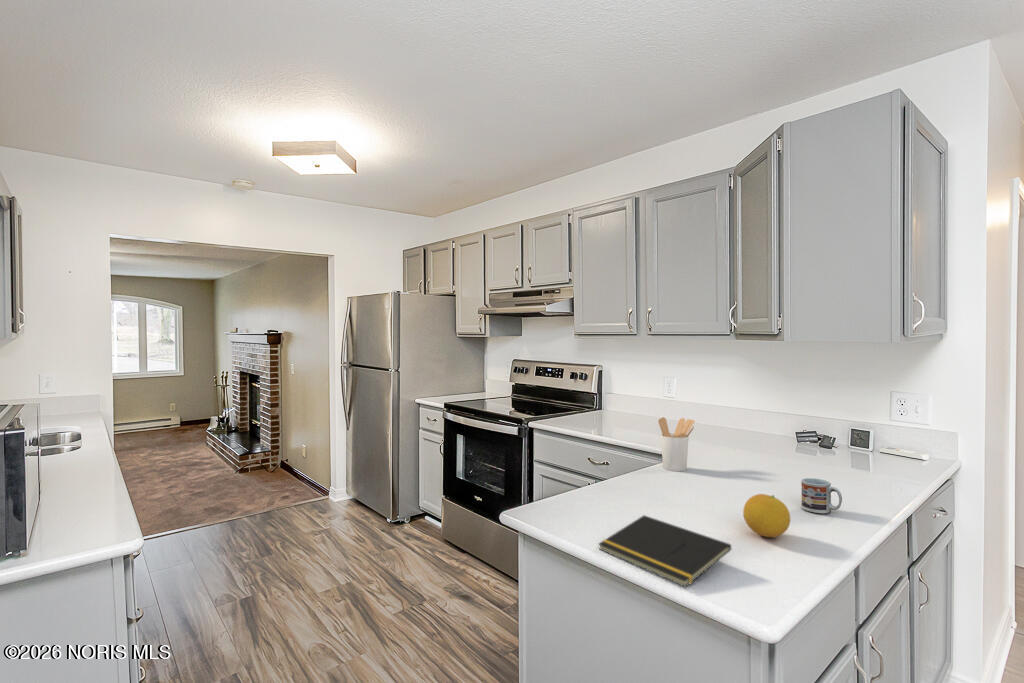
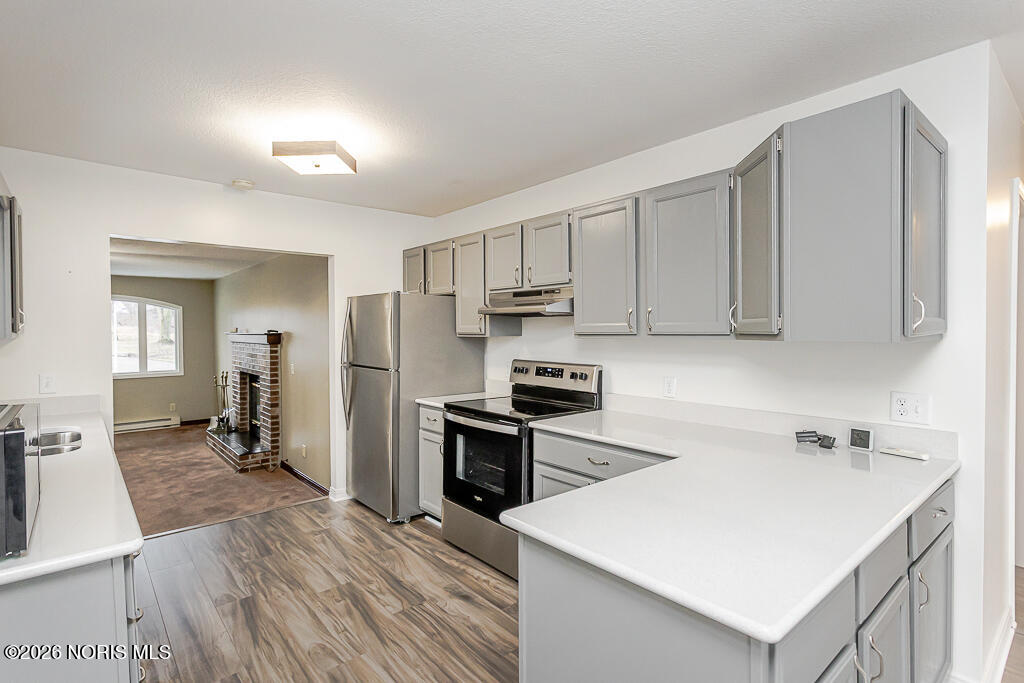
- notepad [597,514,732,588]
- utensil holder [657,416,696,472]
- cup [800,477,843,514]
- fruit [742,493,791,538]
